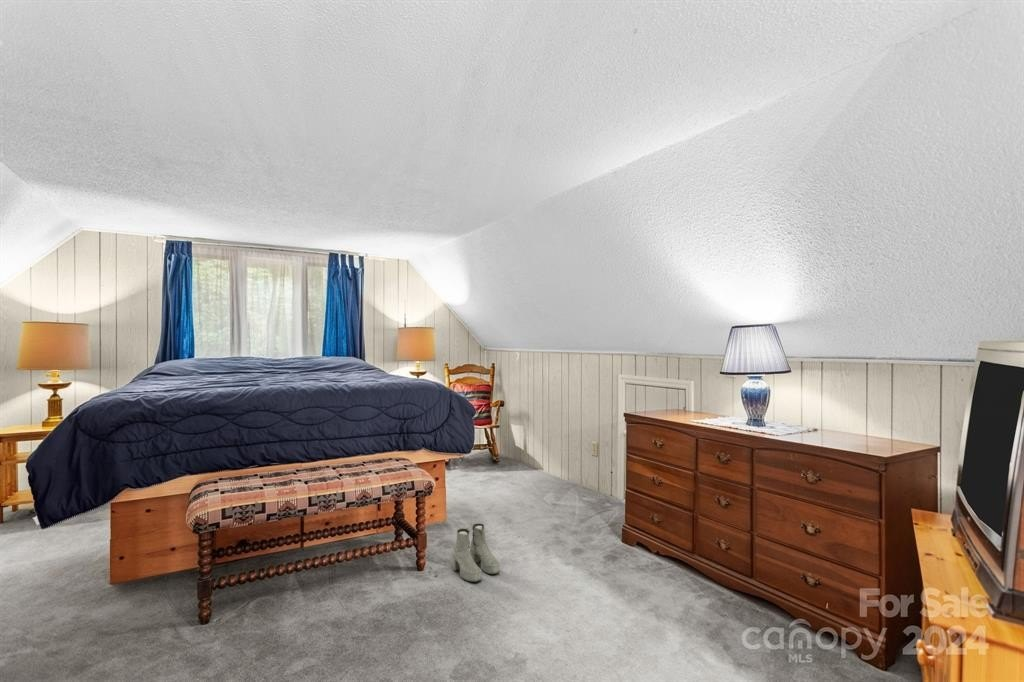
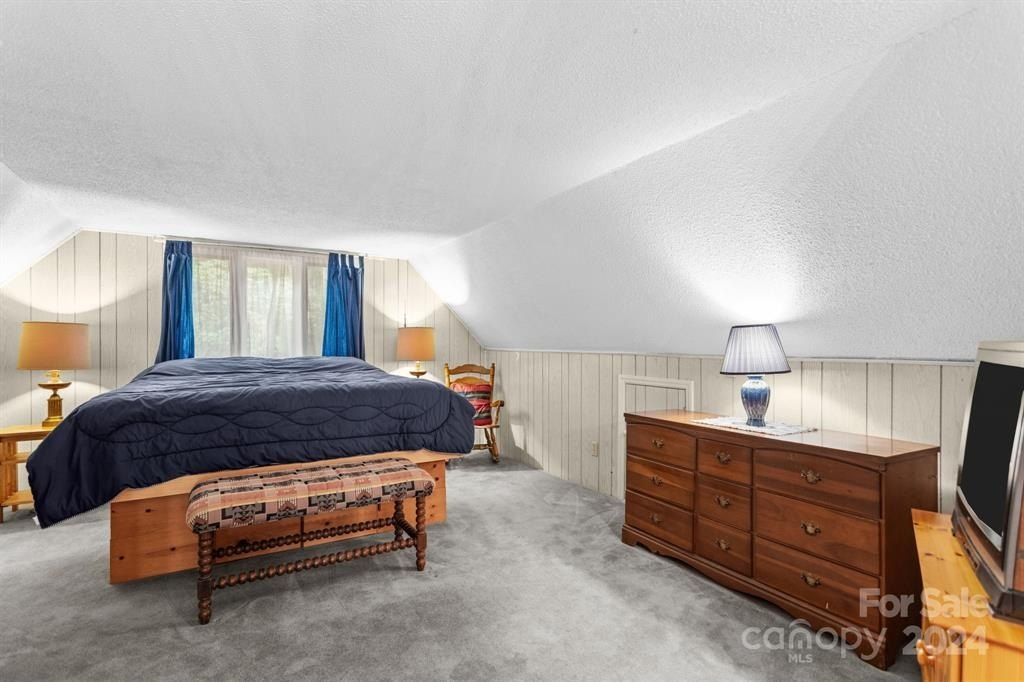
- boots [451,522,501,583]
